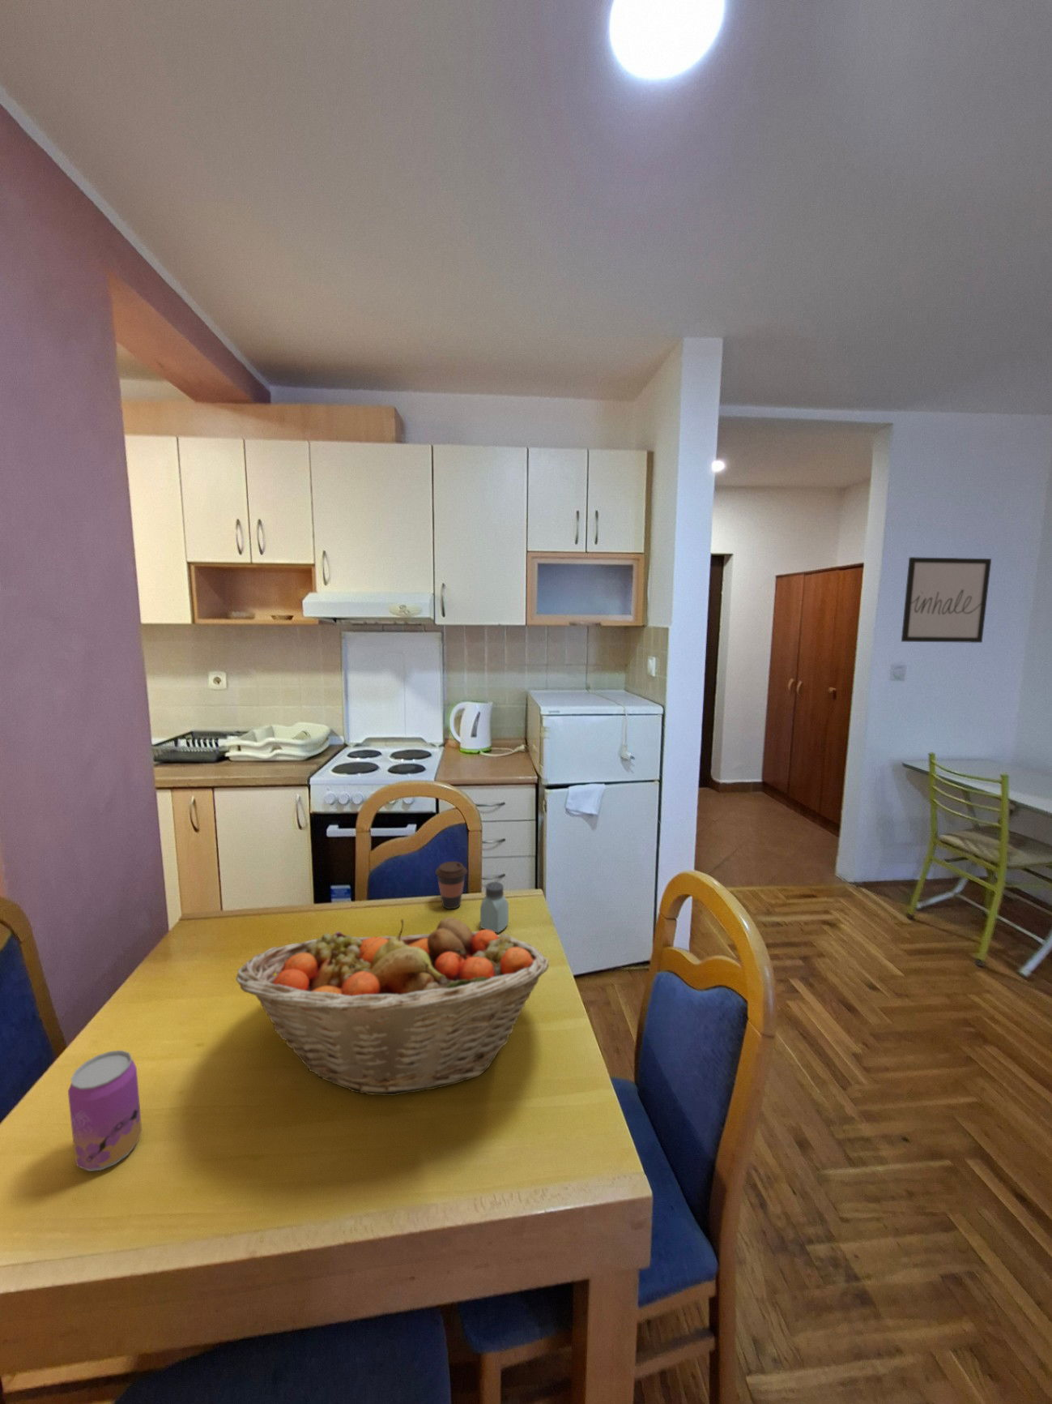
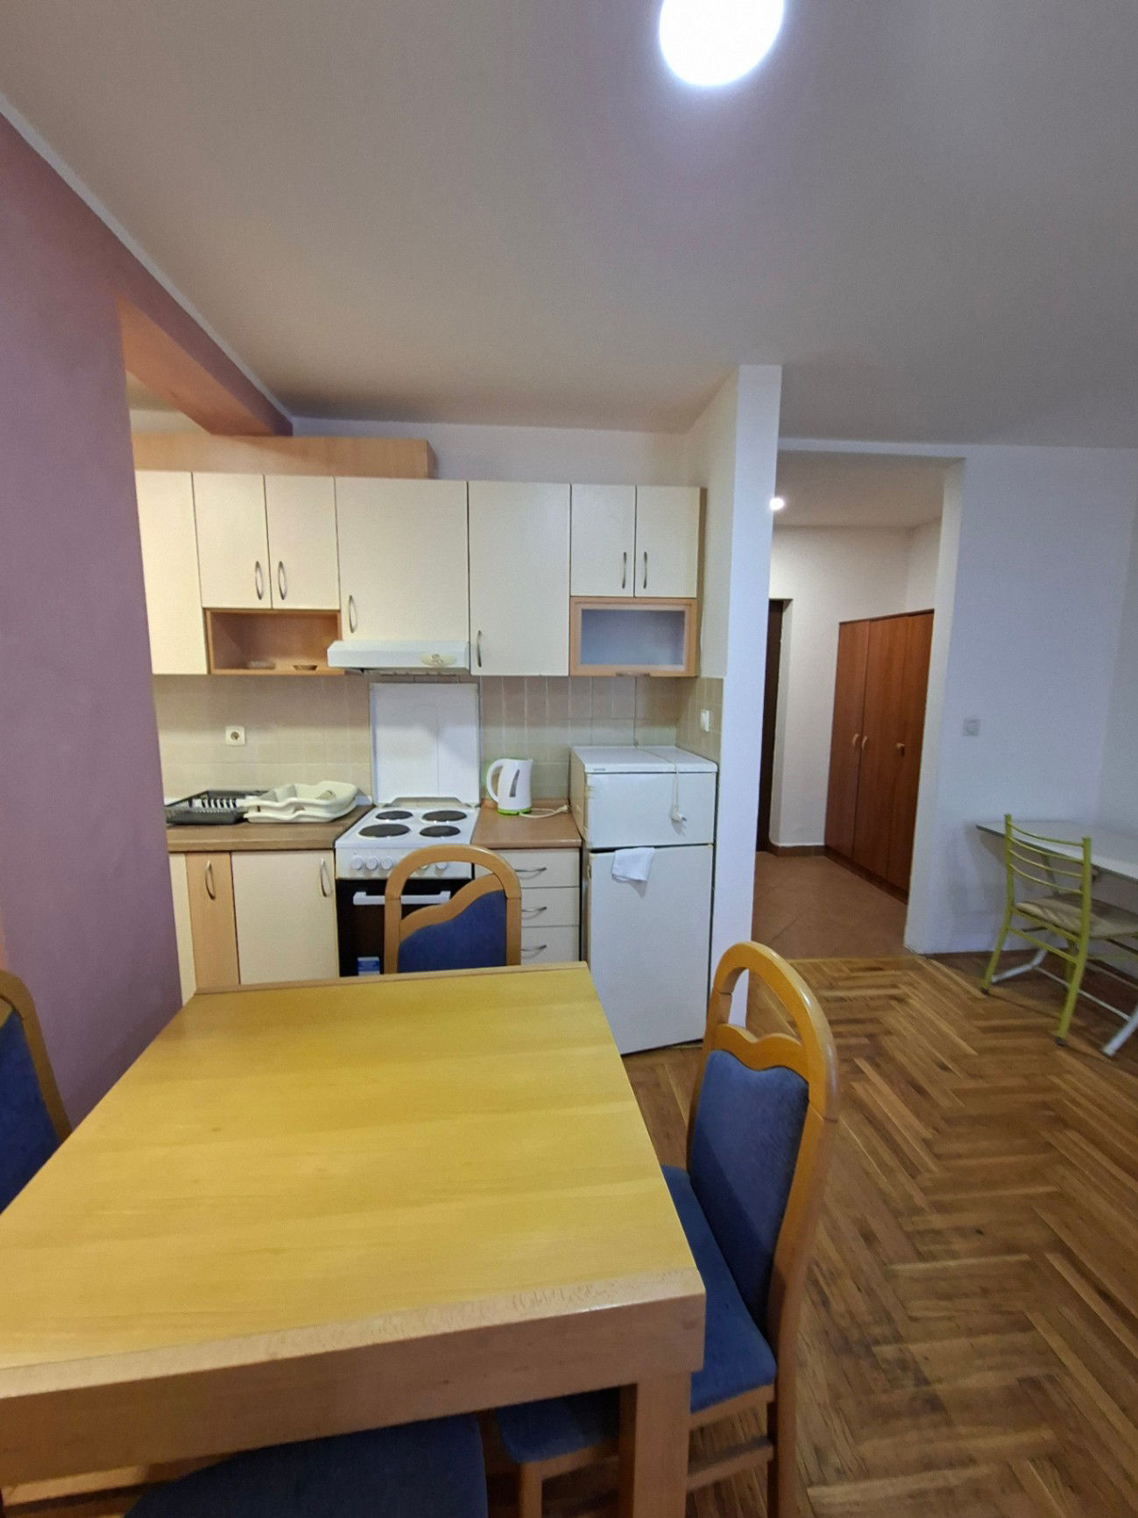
- saltshaker [480,881,509,934]
- beer can [67,1050,143,1172]
- fruit basket [235,916,549,1097]
- wall art [901,556,992,643]
- coffee cup [435,861,469,910]
